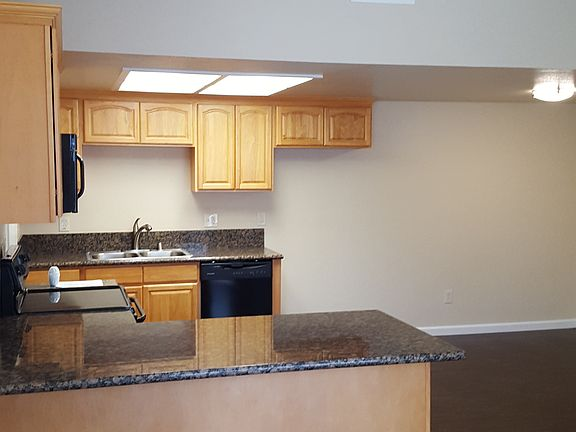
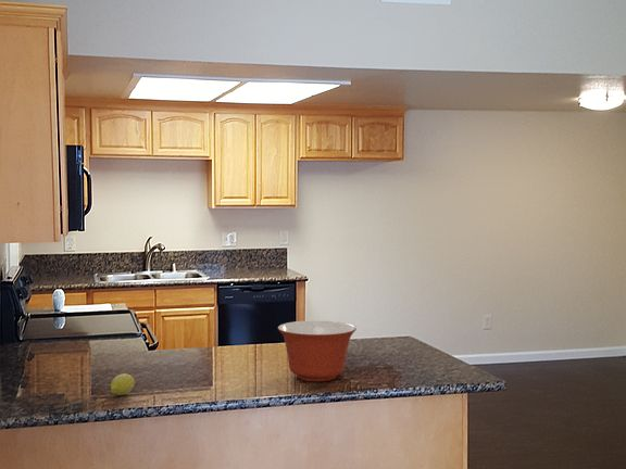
+ fruit [110,372,136,396]
+ mixing bowl [277,319,358,382]
